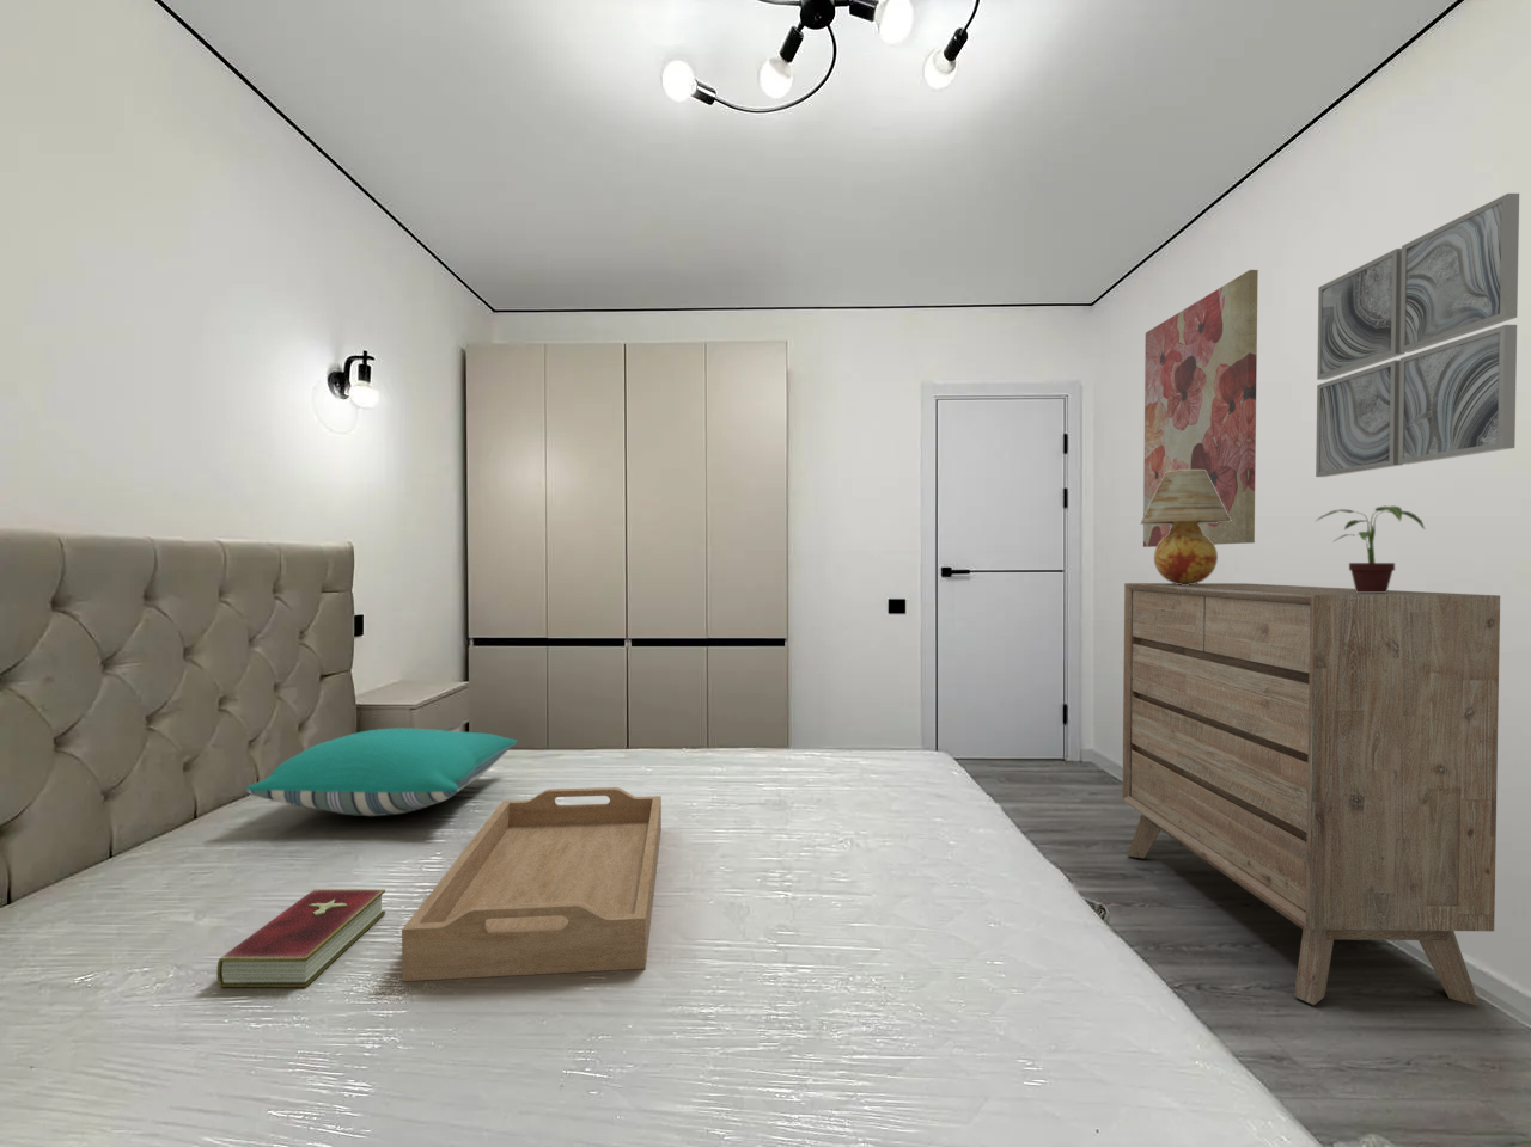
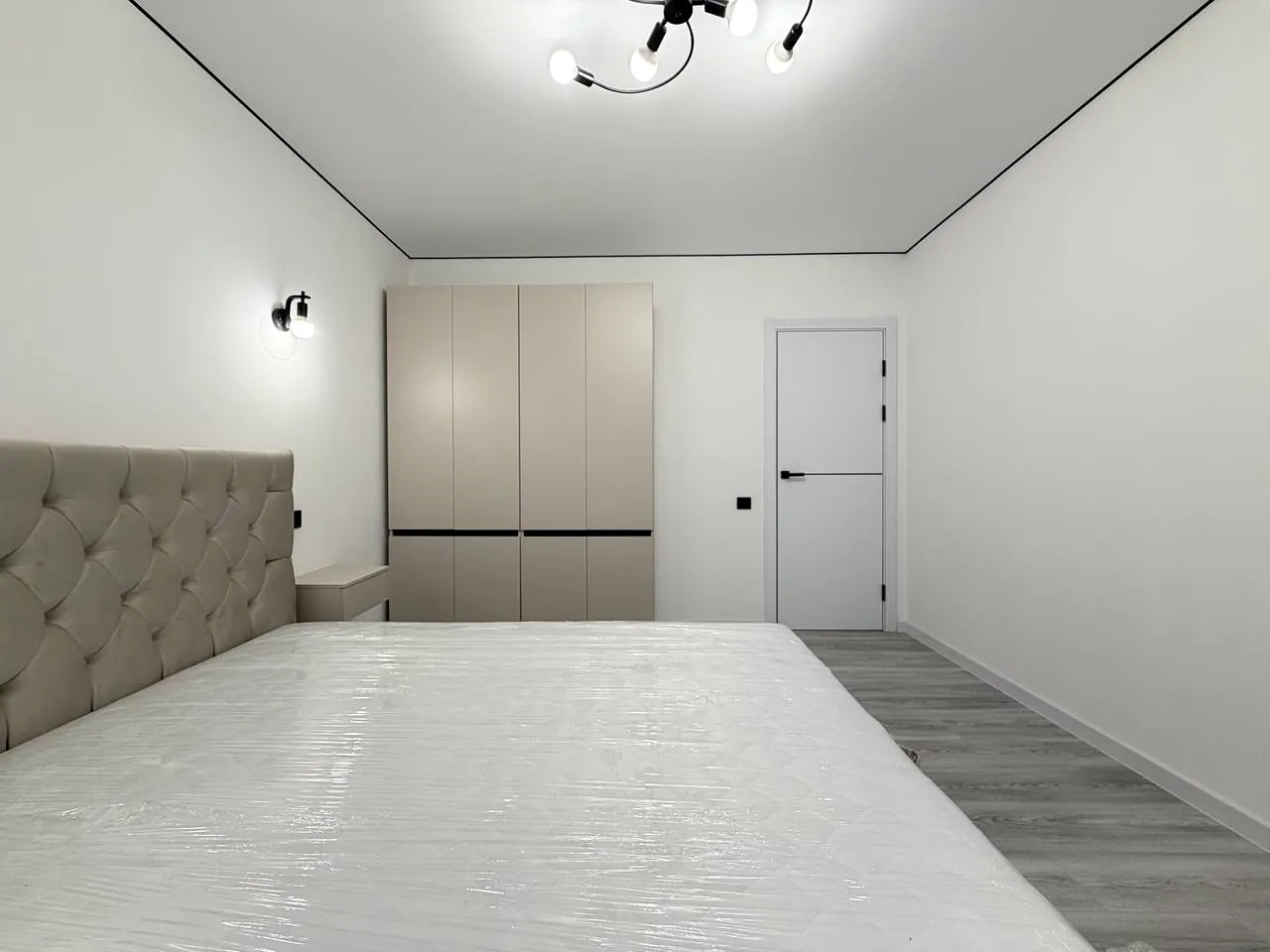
- hardcover book [216,888,386,988]
- table lamp [1140,470,1232,586]
- serving tray [400,787,663,982]
- wall art [1143,269,1260,548]
- wall art [1314,193,1520,478]
- dresser [1121,582,1501,1007]
- pillow [245,727,520,817]
- potted plant [1314,504,1426,593]
